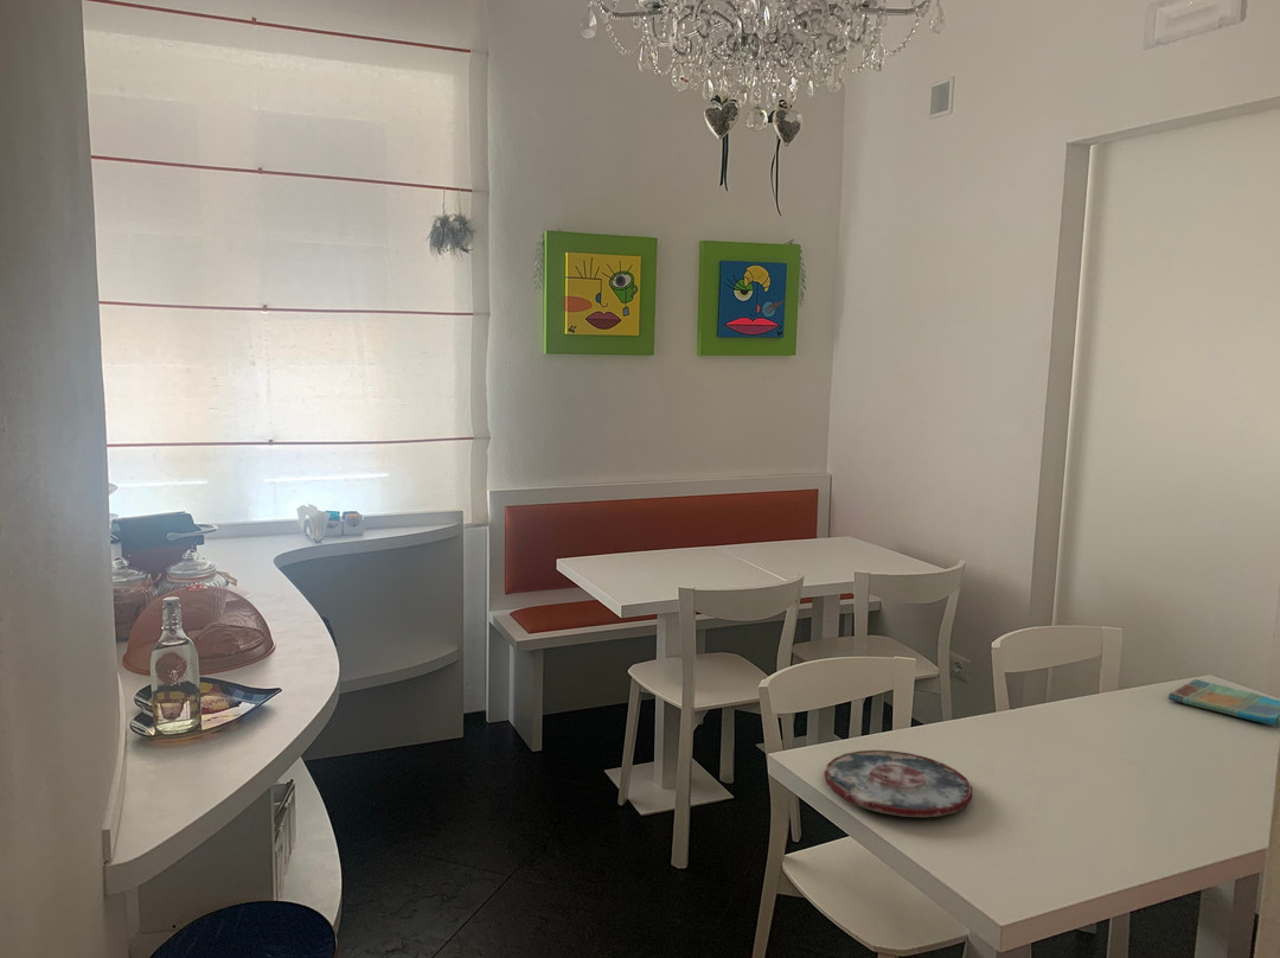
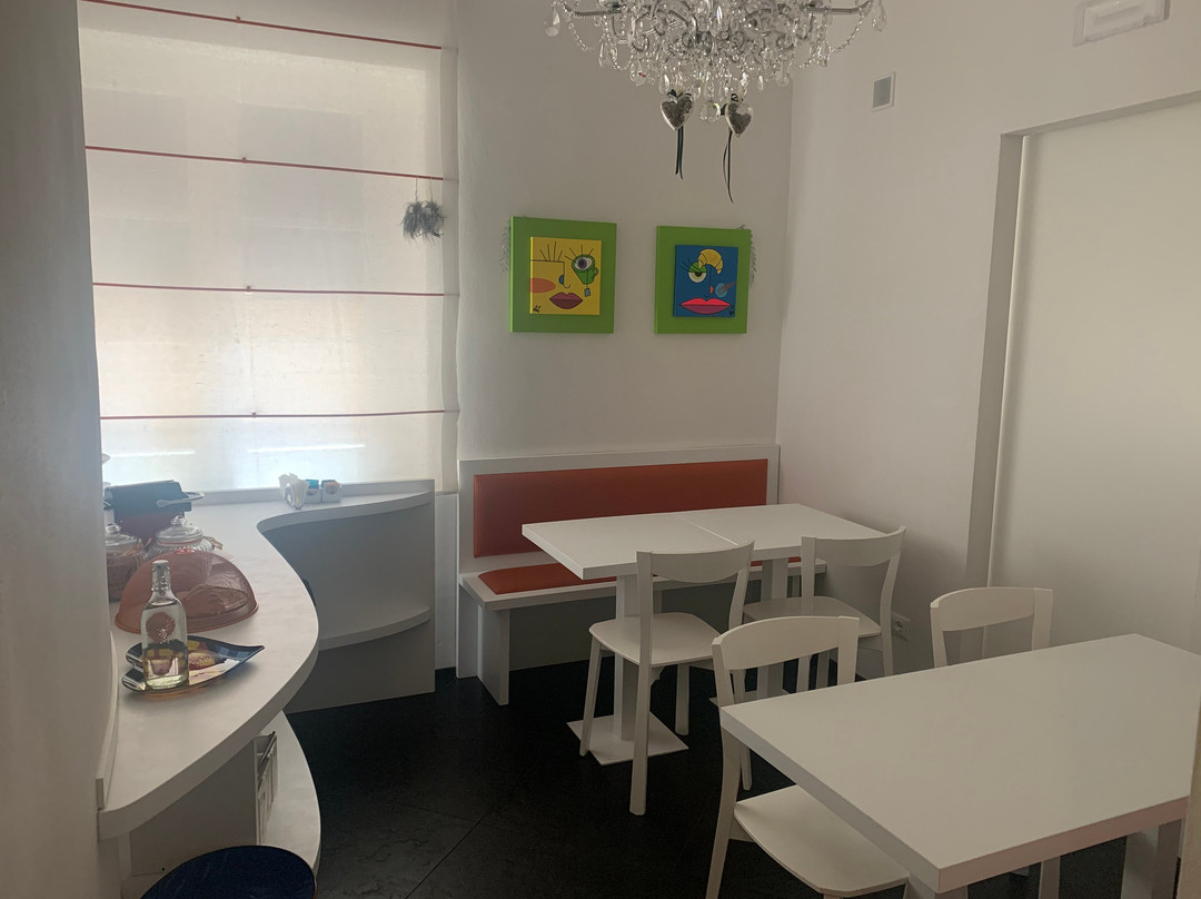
- plate [823,749,973,818]
- dish towel [1167,678,1280,728]
